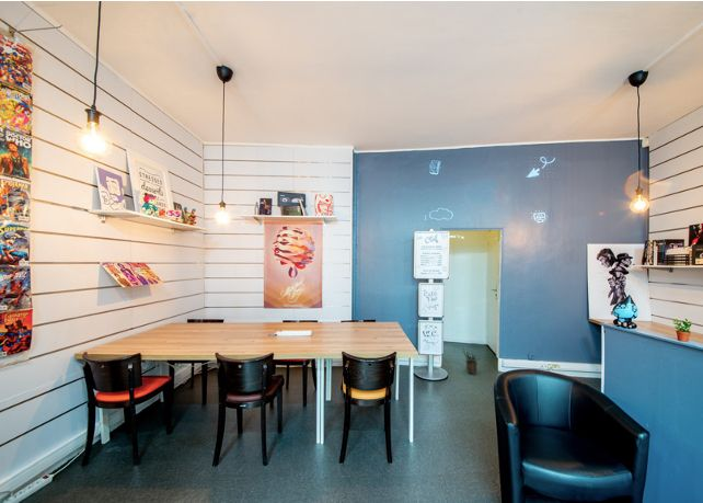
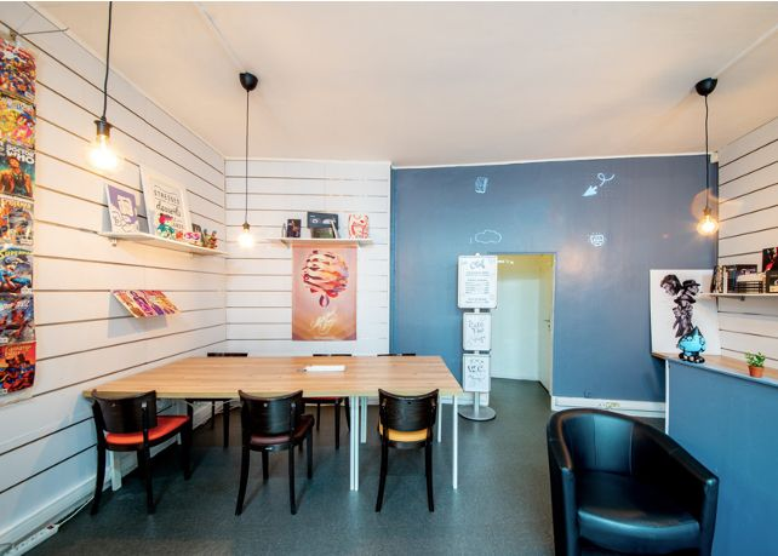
- potted plant [461,346,481,375]
